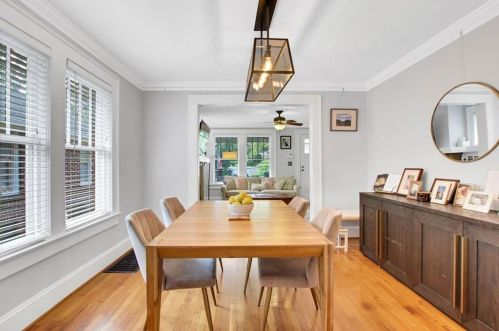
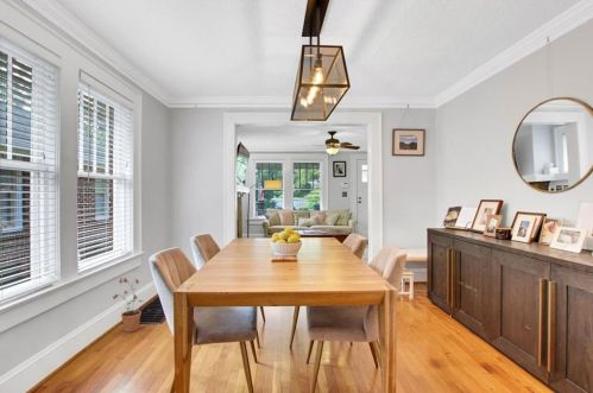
+ potted plant [112,277,144,334]
